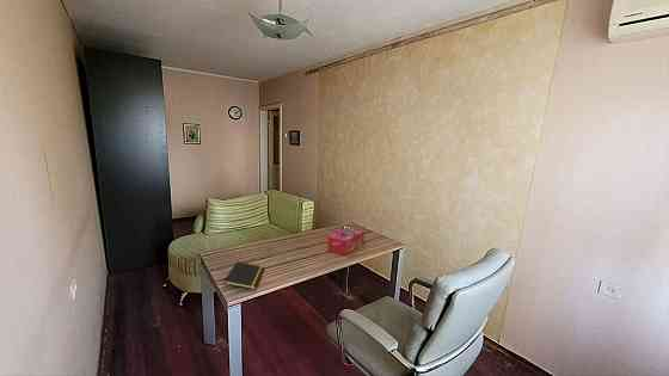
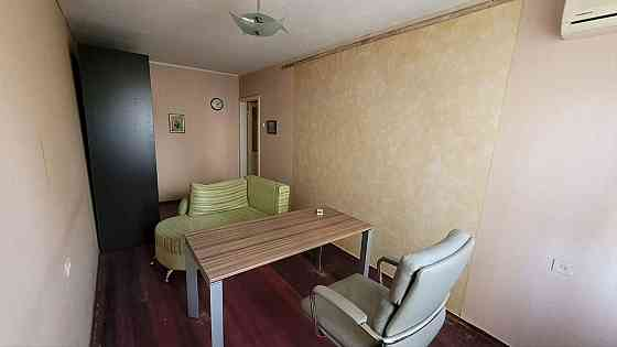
- notepad [222,260,265,291]
- tissue box [326,226,366,255]
